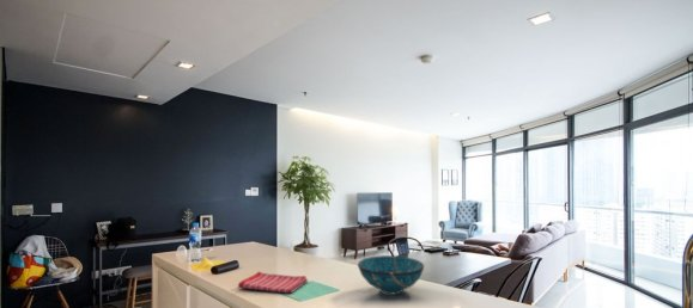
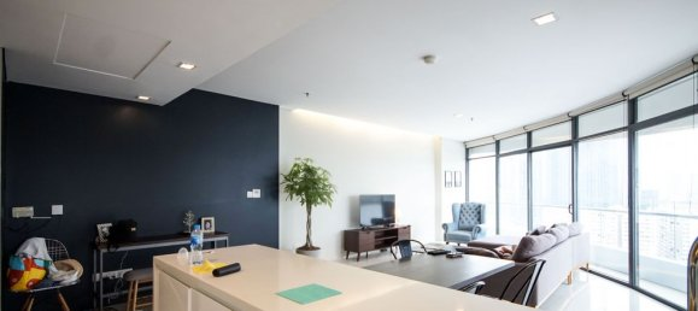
- dish towel [237,271,309,294]
- decorative bowl [357,254,425,296]
